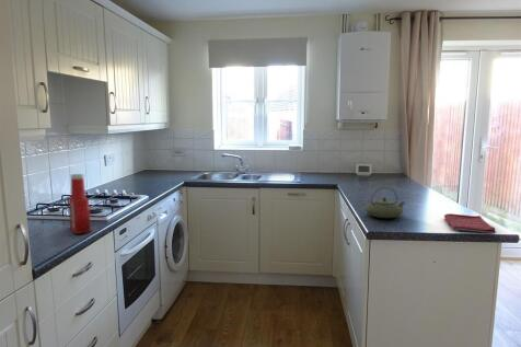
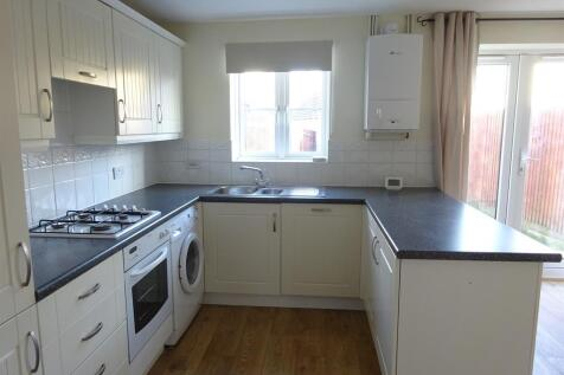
- dish towel [443,212,497,234]
- soap bottle [68,173,92,235]
- teapot [364,186,406,219]
